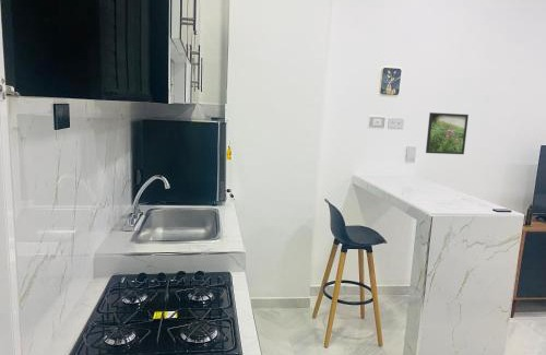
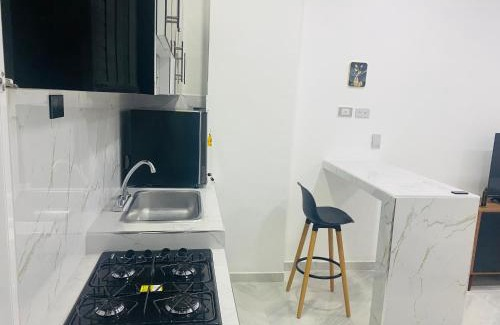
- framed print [425,111,470,155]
